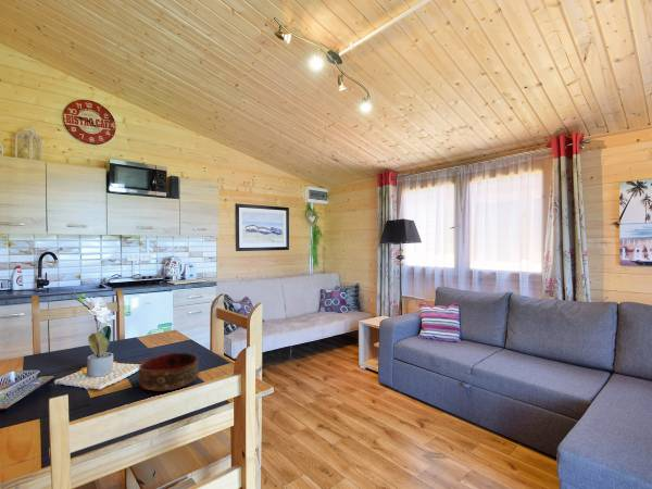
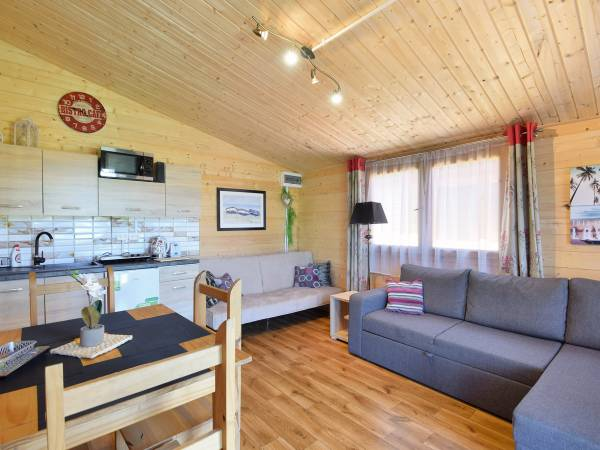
- bowl [138,352,200,391]
